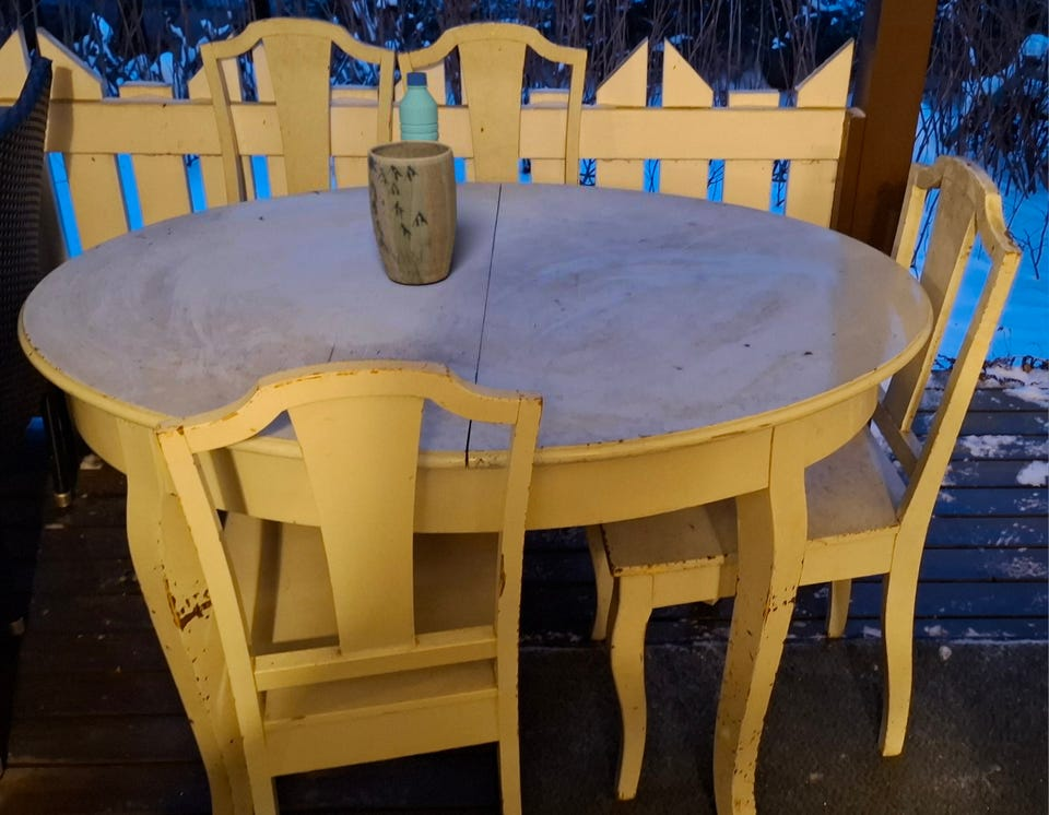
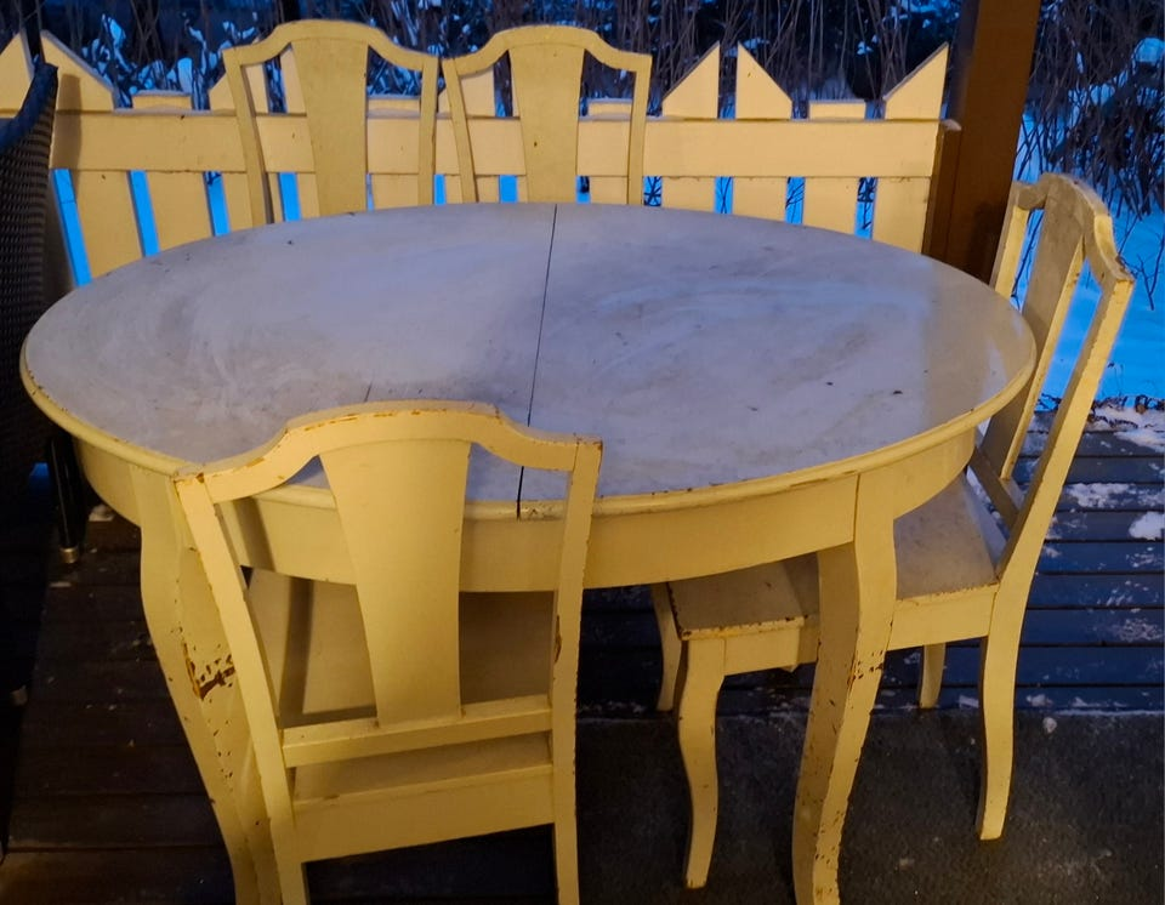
- plant pot [366,140,458,285]
- water bottle [398,71,440,142]
